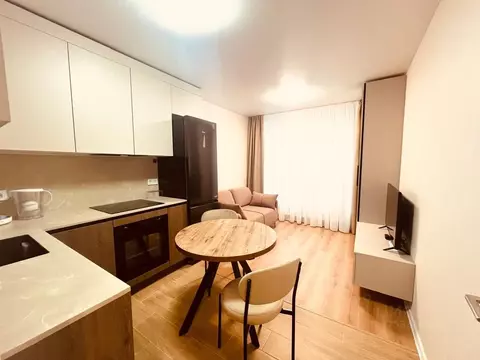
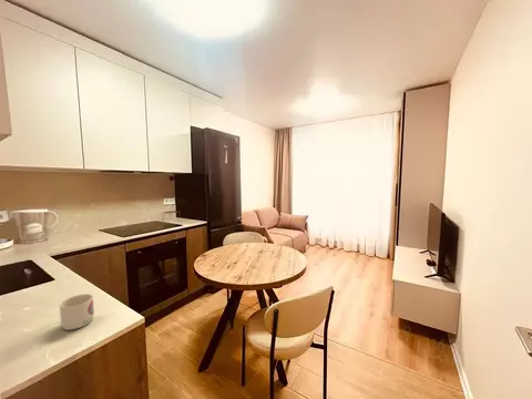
+ mug [59,293,95,331]
